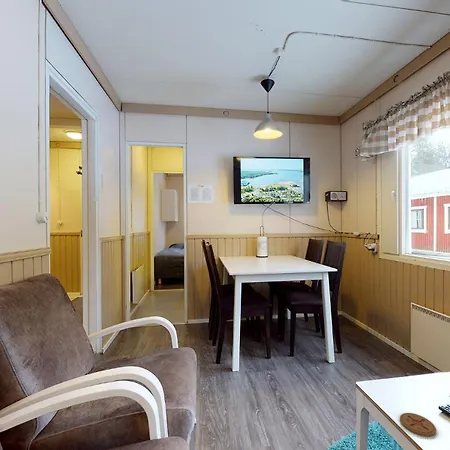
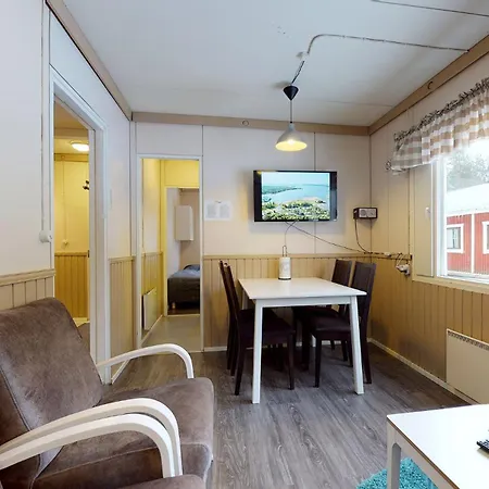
- coaster [399,412,437,437]
